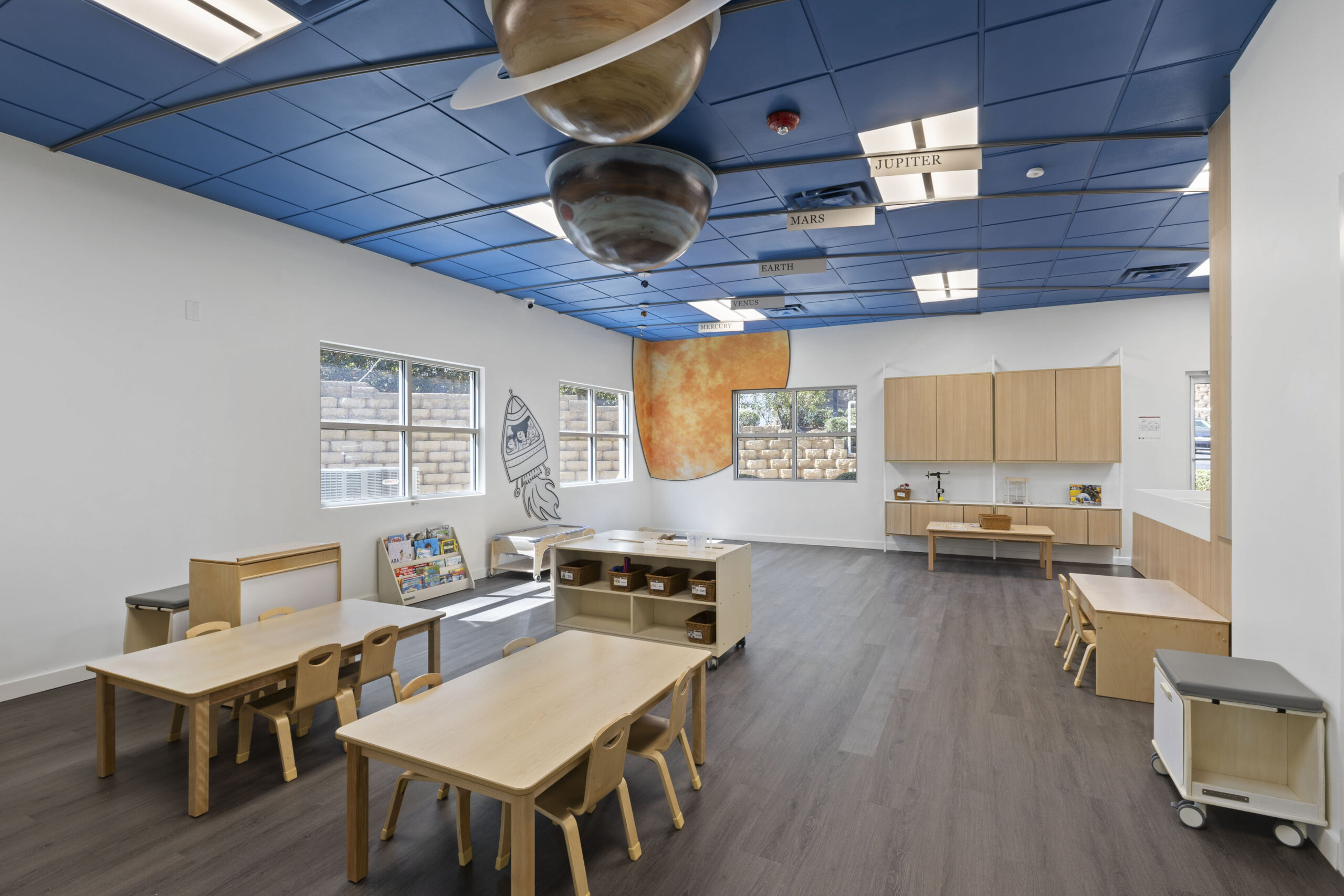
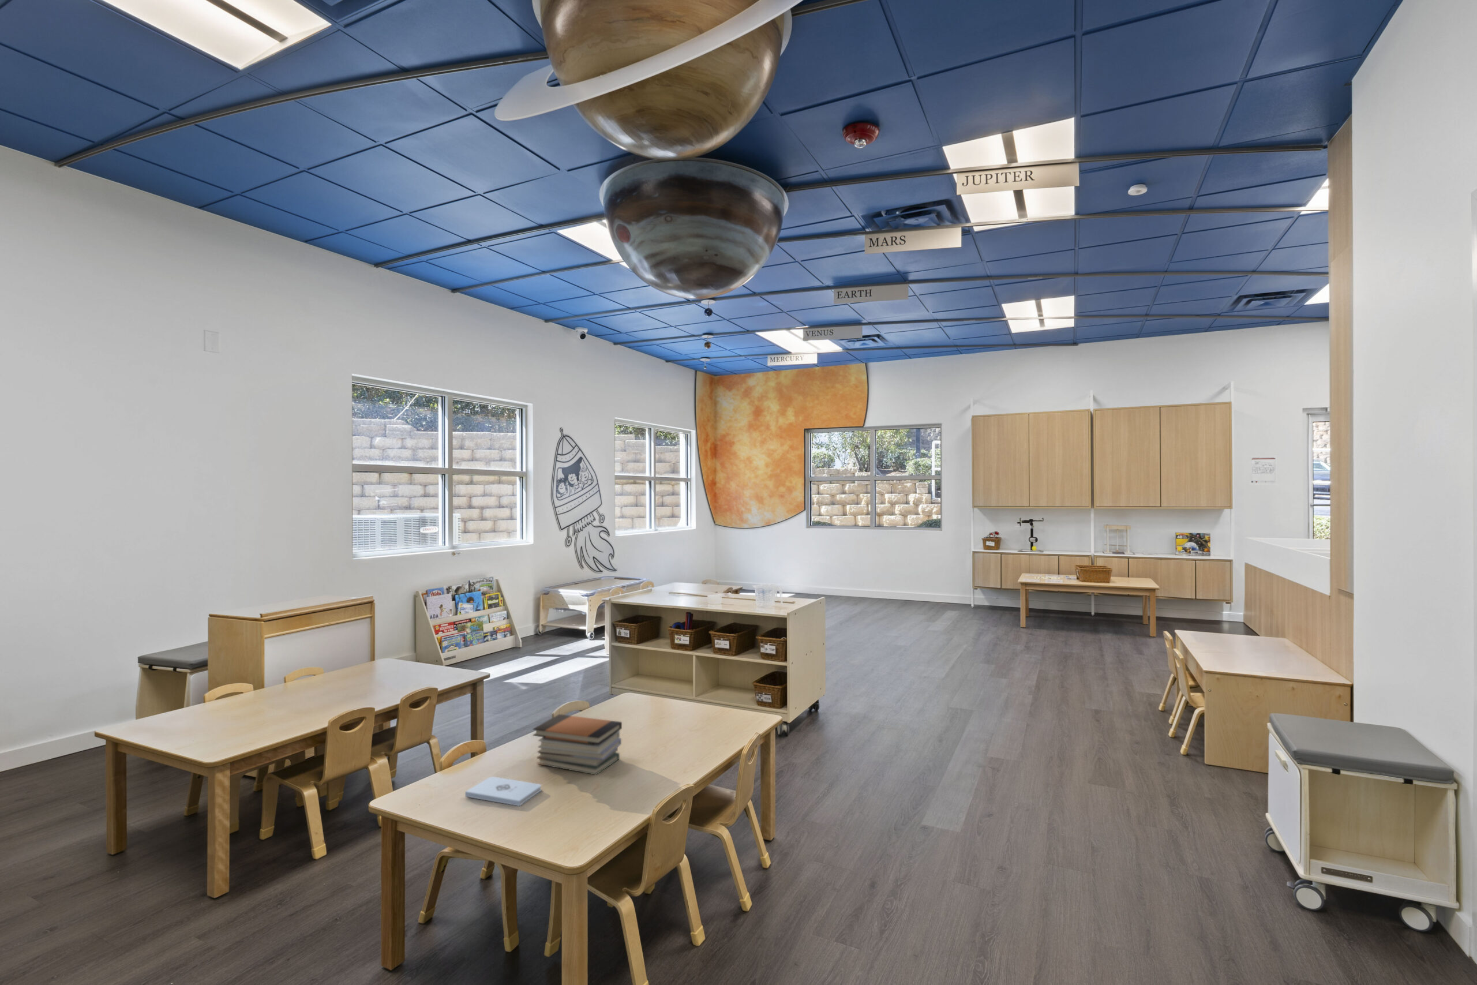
+ notepad [465,776,542,807]
+ book stack [532,713,622,775]
